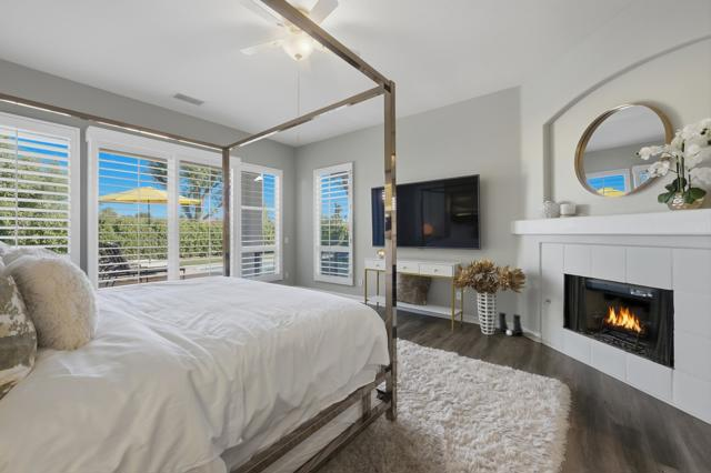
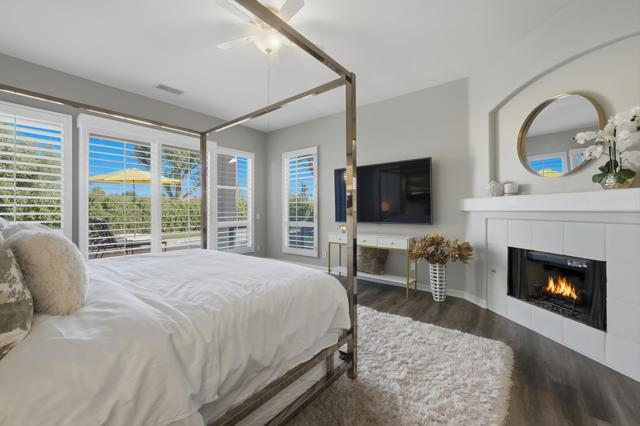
- boots [498,312,524,336]
